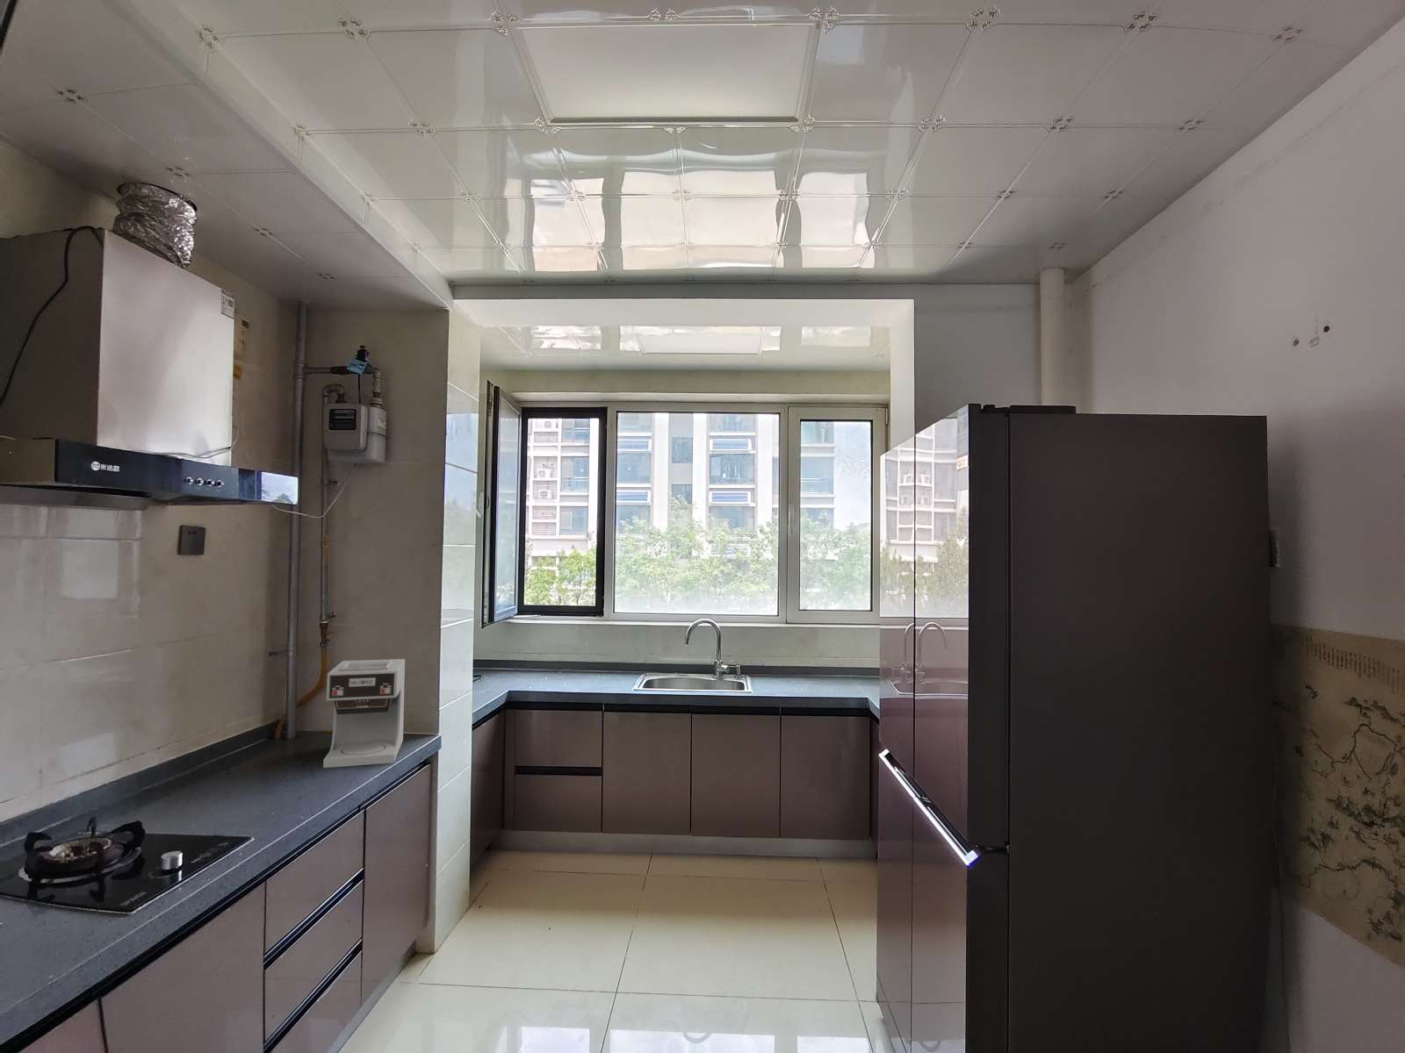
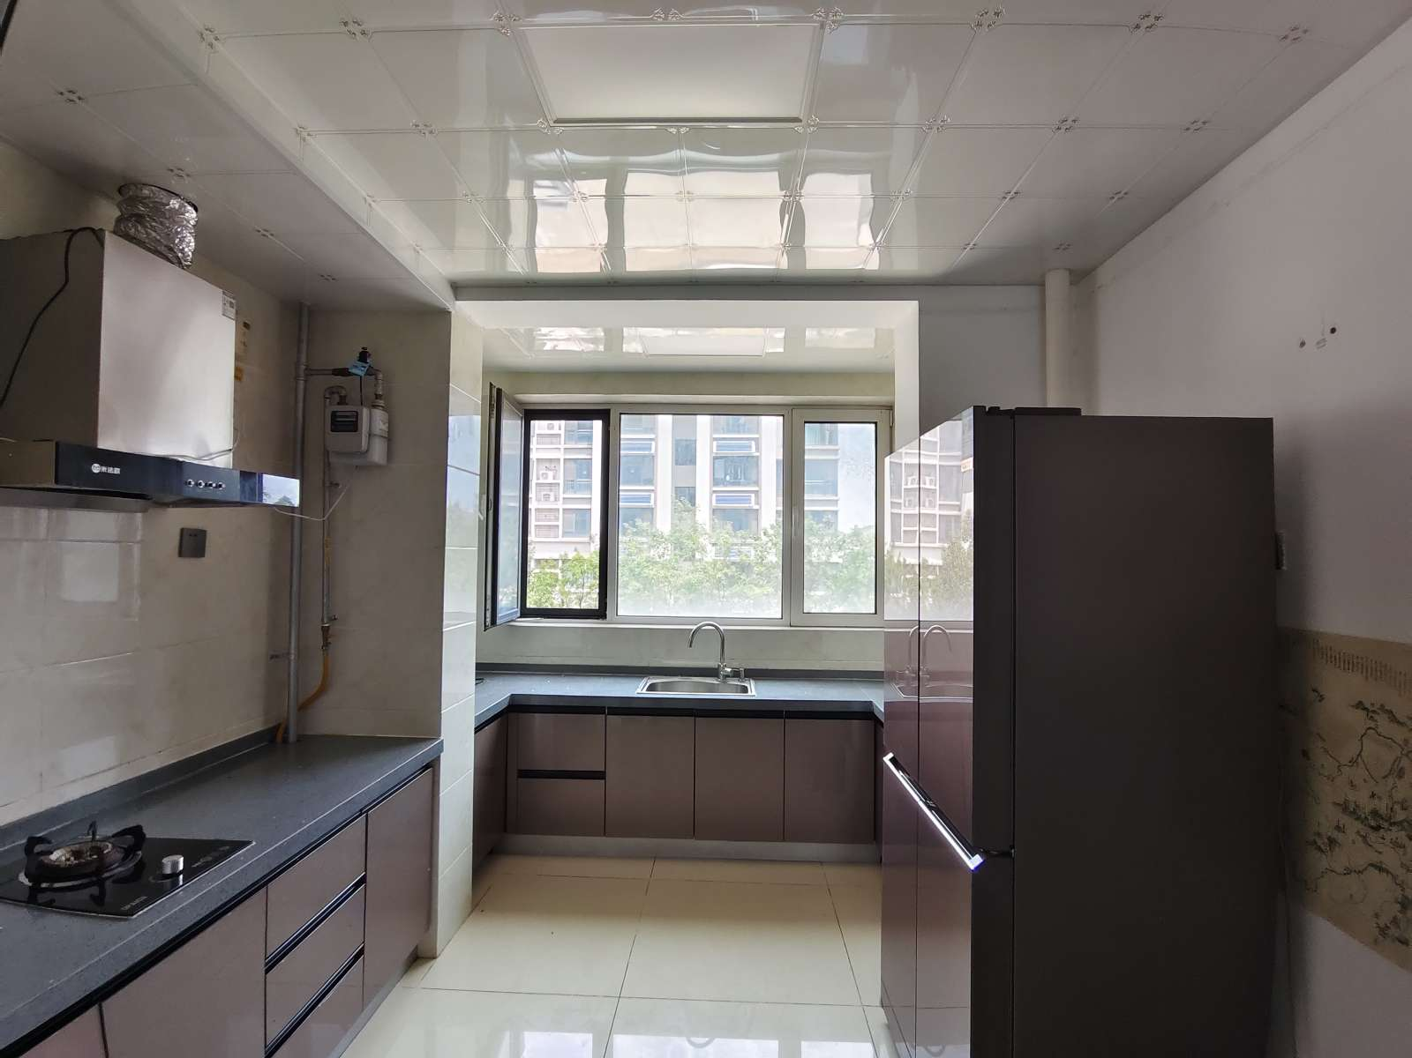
- coffee maker [322,658,406,769]
